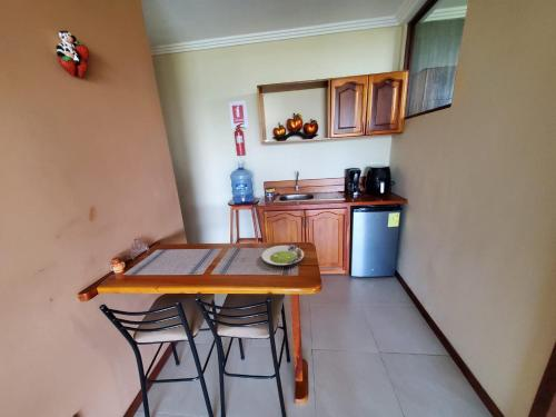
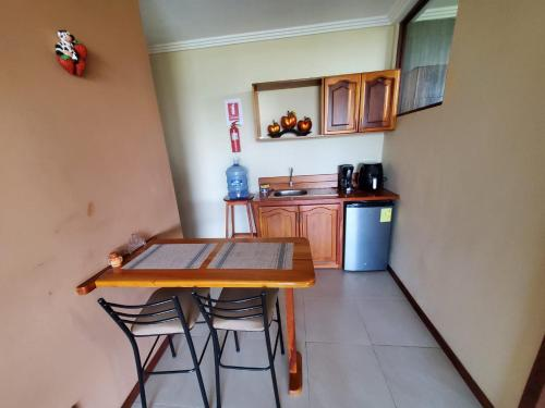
- salad plate [260,244,305,266]
